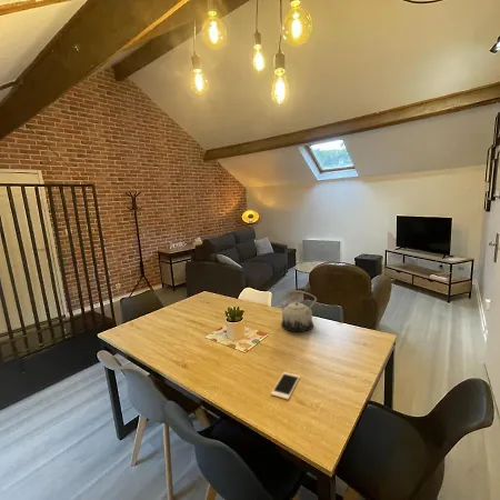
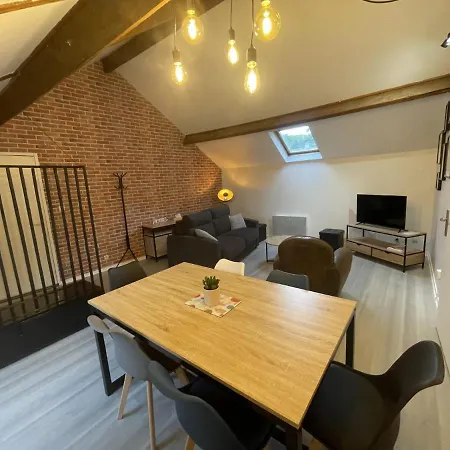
- teapot [278,289,318,333]
- cell phone [270,371,301,401]
